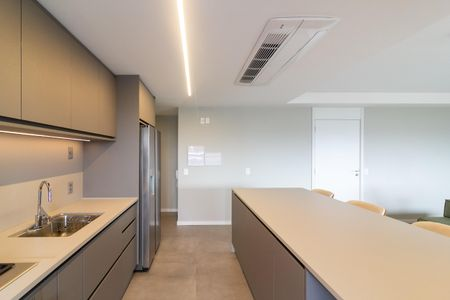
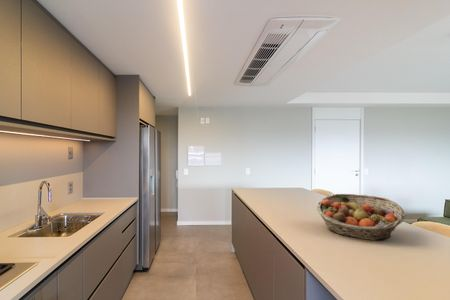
+ fruit basket [316,193,406,242]
